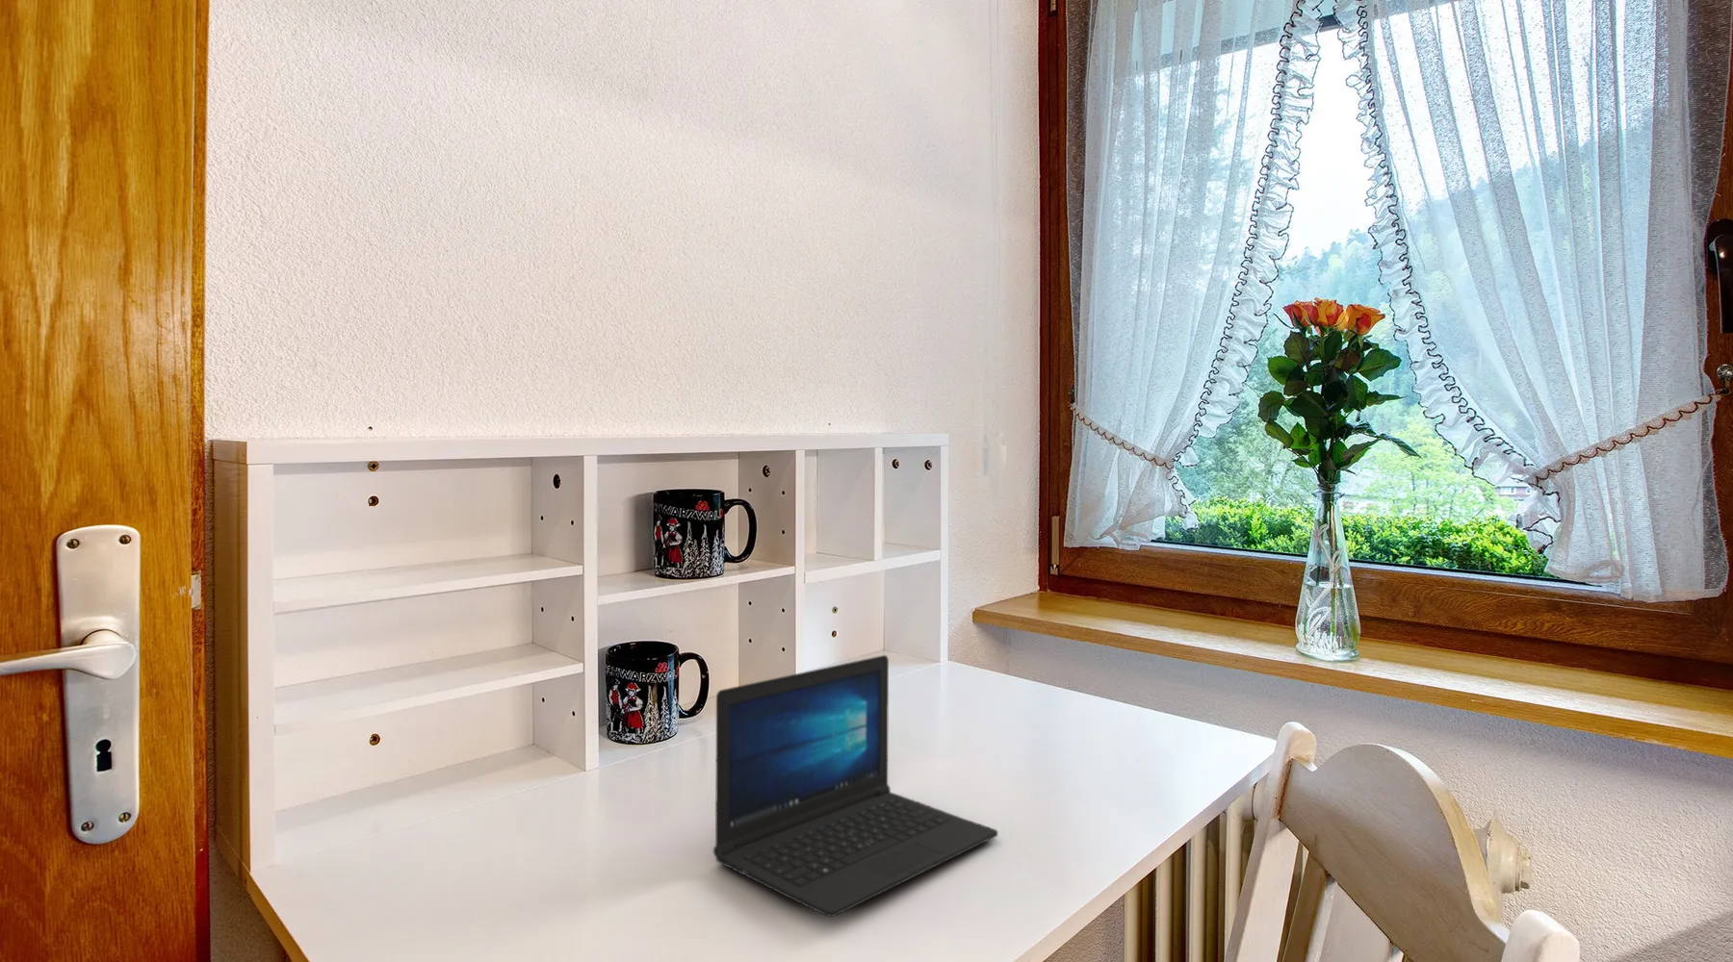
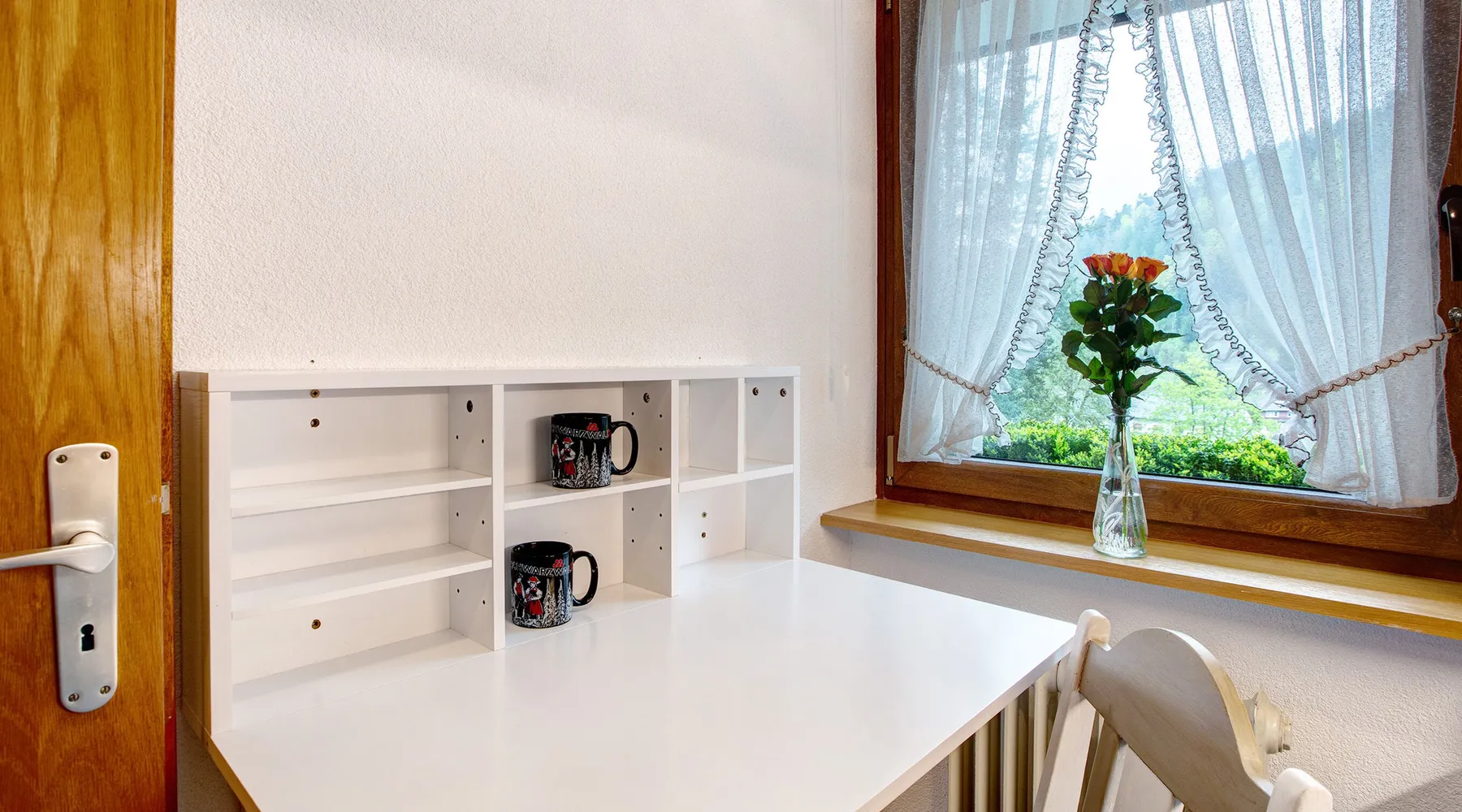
- laptop [712,654,998,918]
